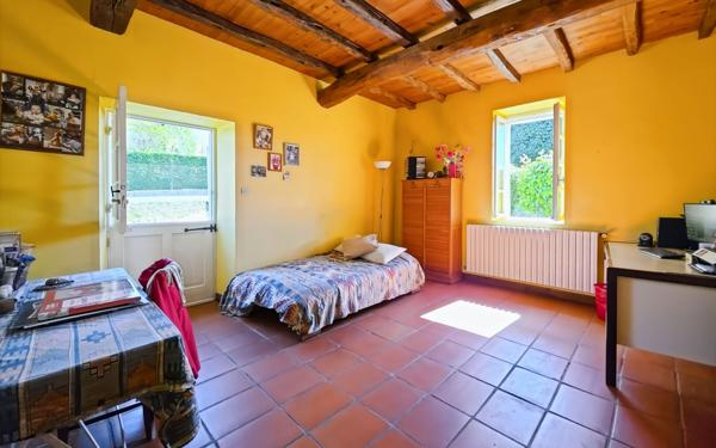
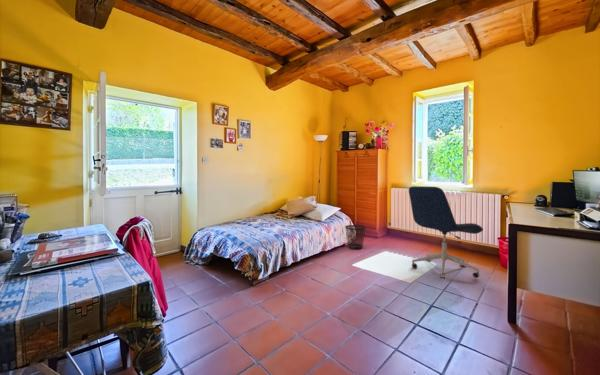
+ wastebasket [344,224,367,250]
+ office chair [408,185,484,280]
